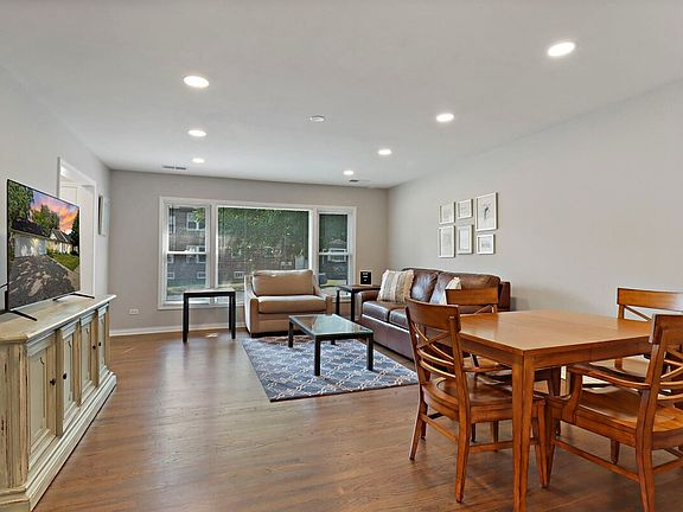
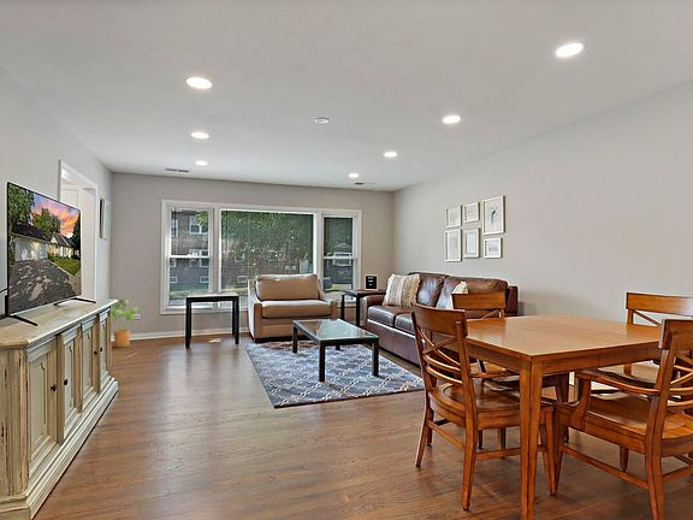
+ house plant [111,299,141,349]
